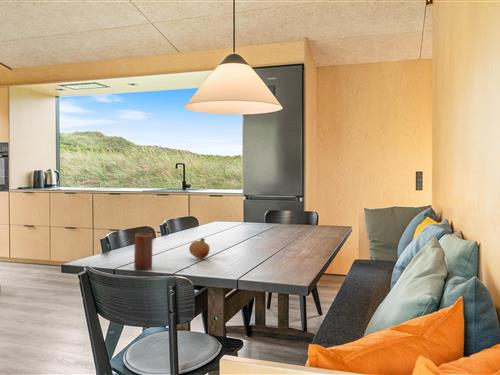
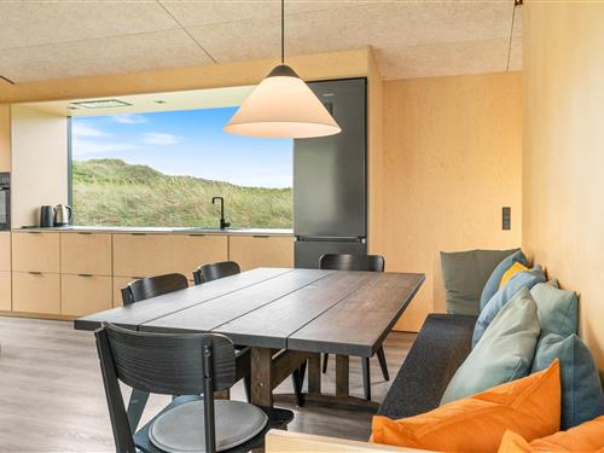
- fruit [188,237,211,260]
- candle [133,232,153,271]
